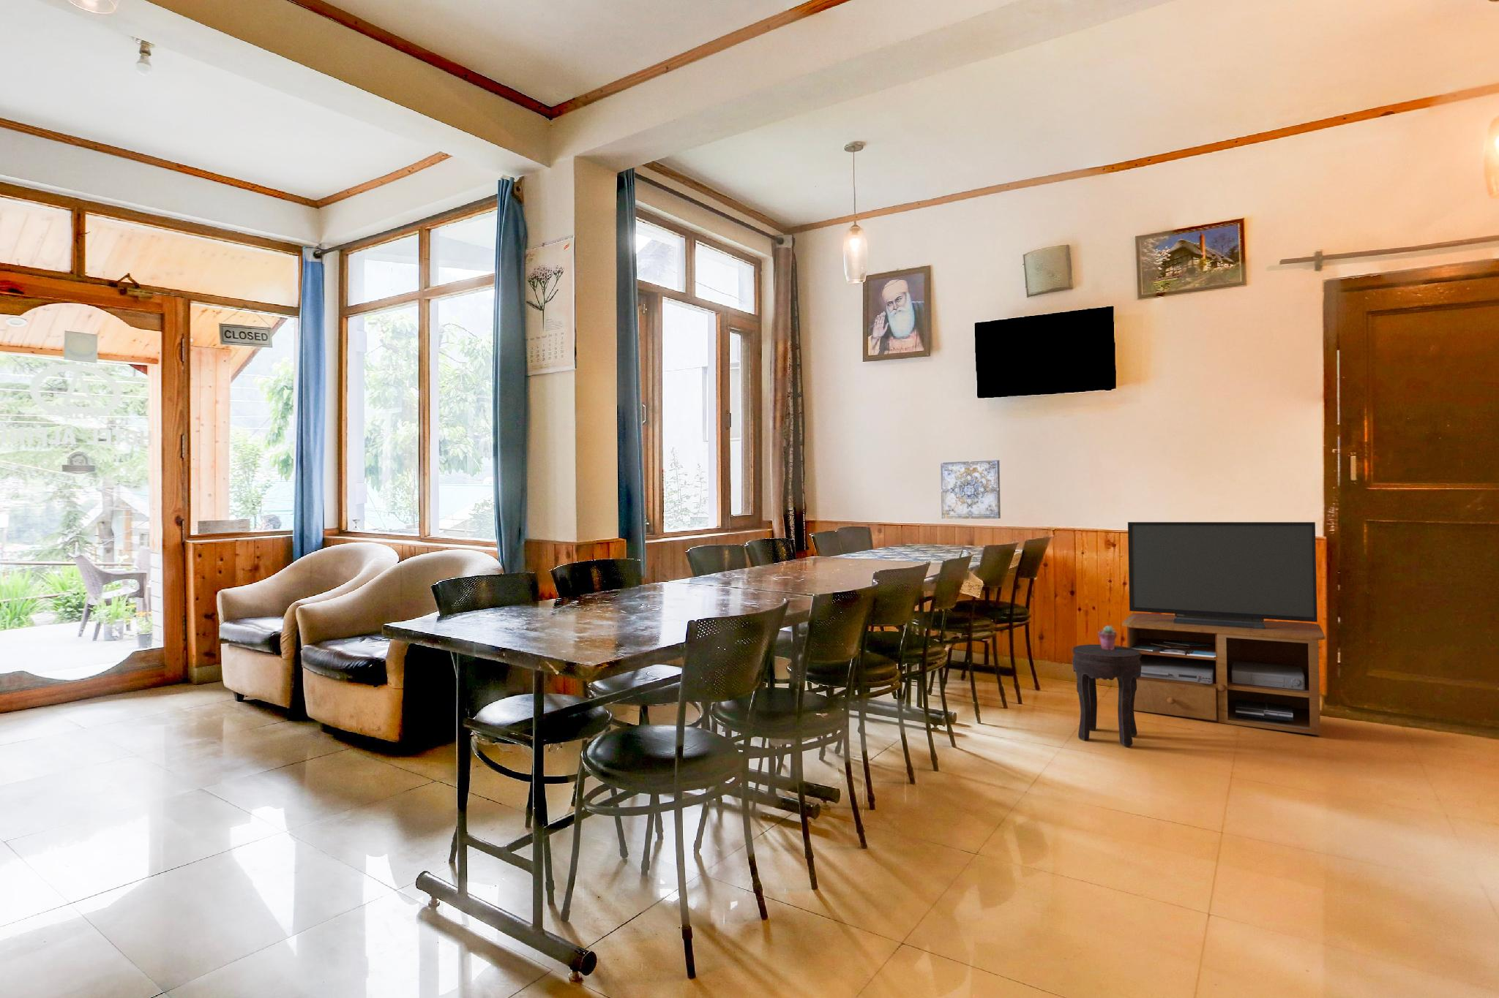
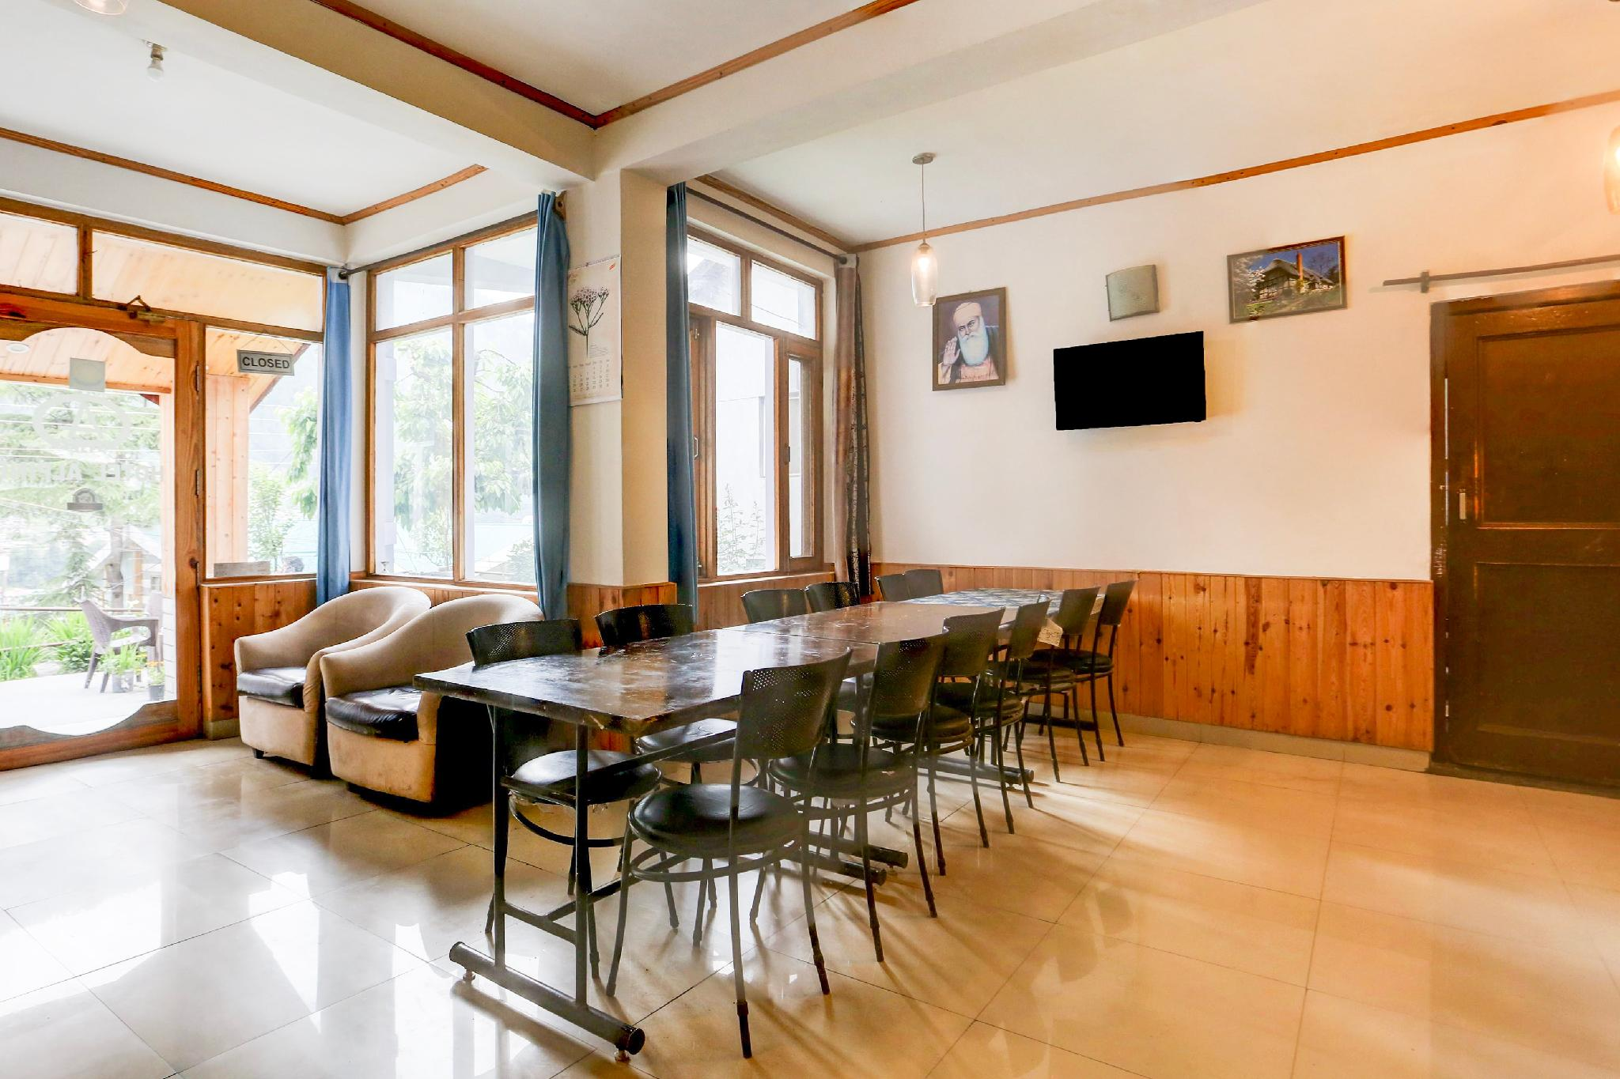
- tv stand [1121,521,1326,736]
- potted succulent [1097,625,1118,649]
- side table [1071,644,1142,747]
- wall art [940,459,1001,519]
